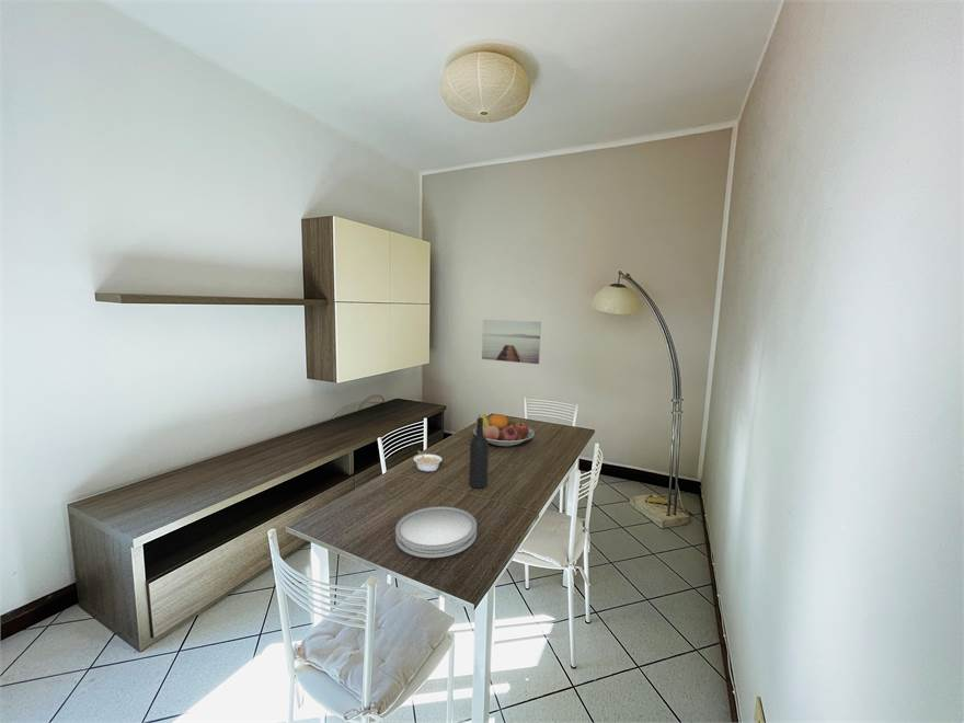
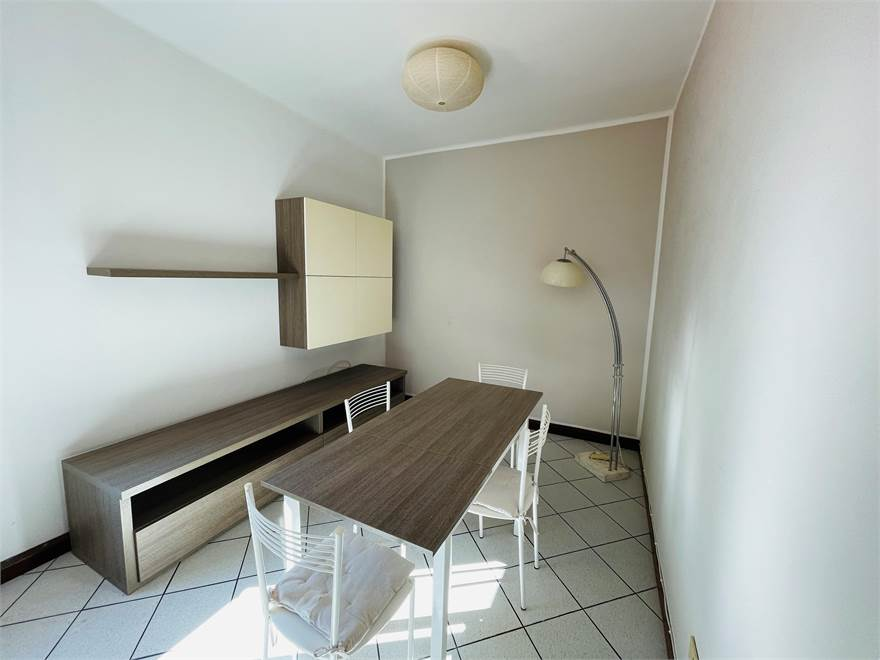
- plate [394,505,478,559]
- legume [412,449,443,473]
- fruit bowl [472,413,536,447]
- wall art [481,319,542,365]
- wine bottle [468,416,490,490]
